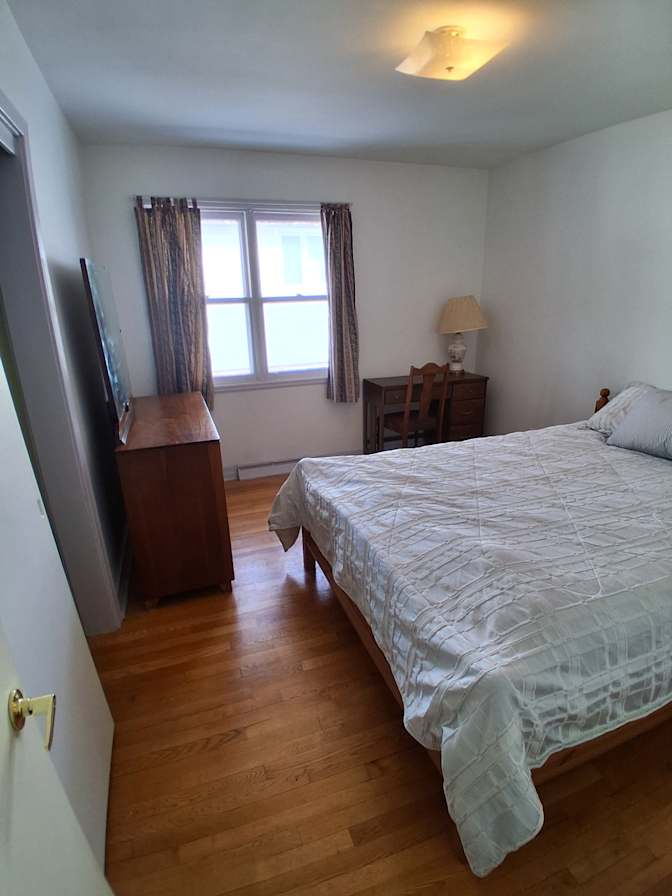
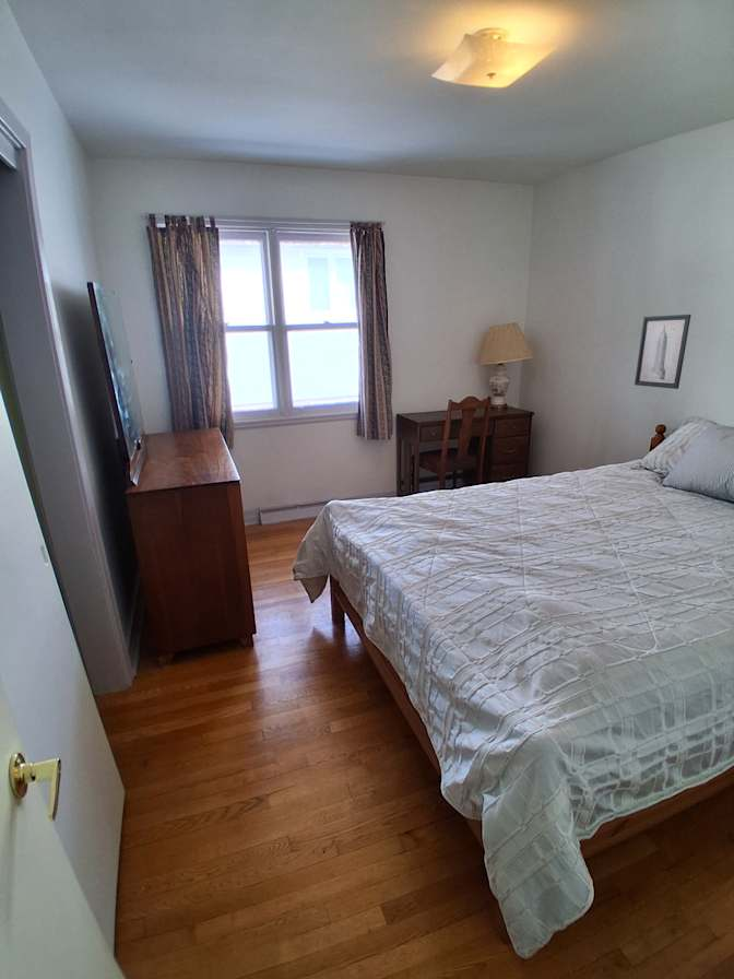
+ wall art [634,314,691,390]
